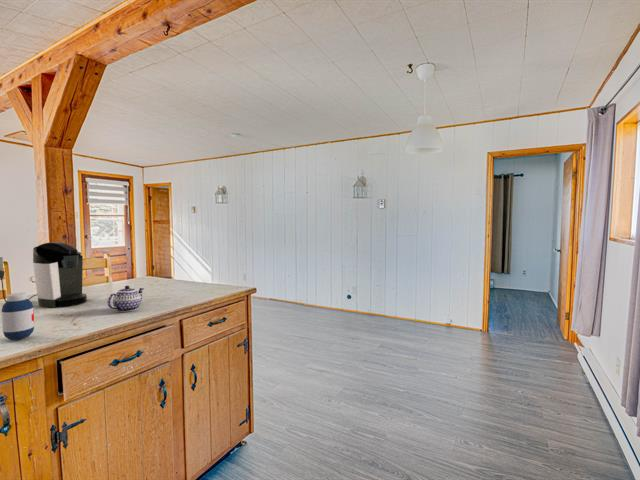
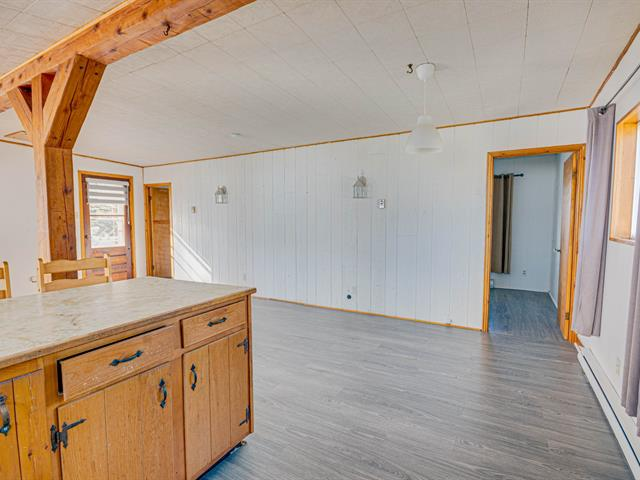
- medicine bottle [0,292,35,341]
- teapot [107,285,145,313]
- coffee maker [0,241,88,309]
